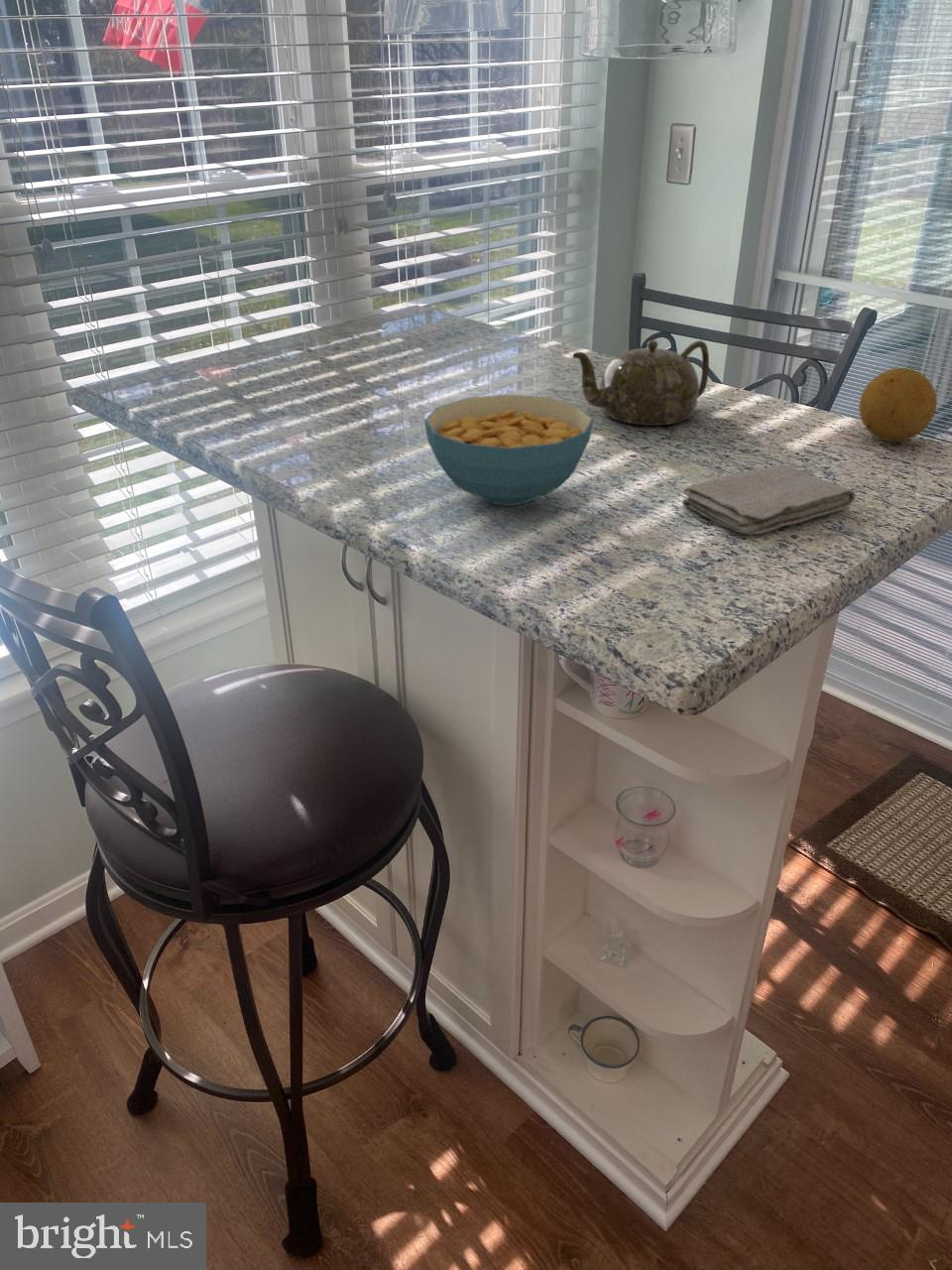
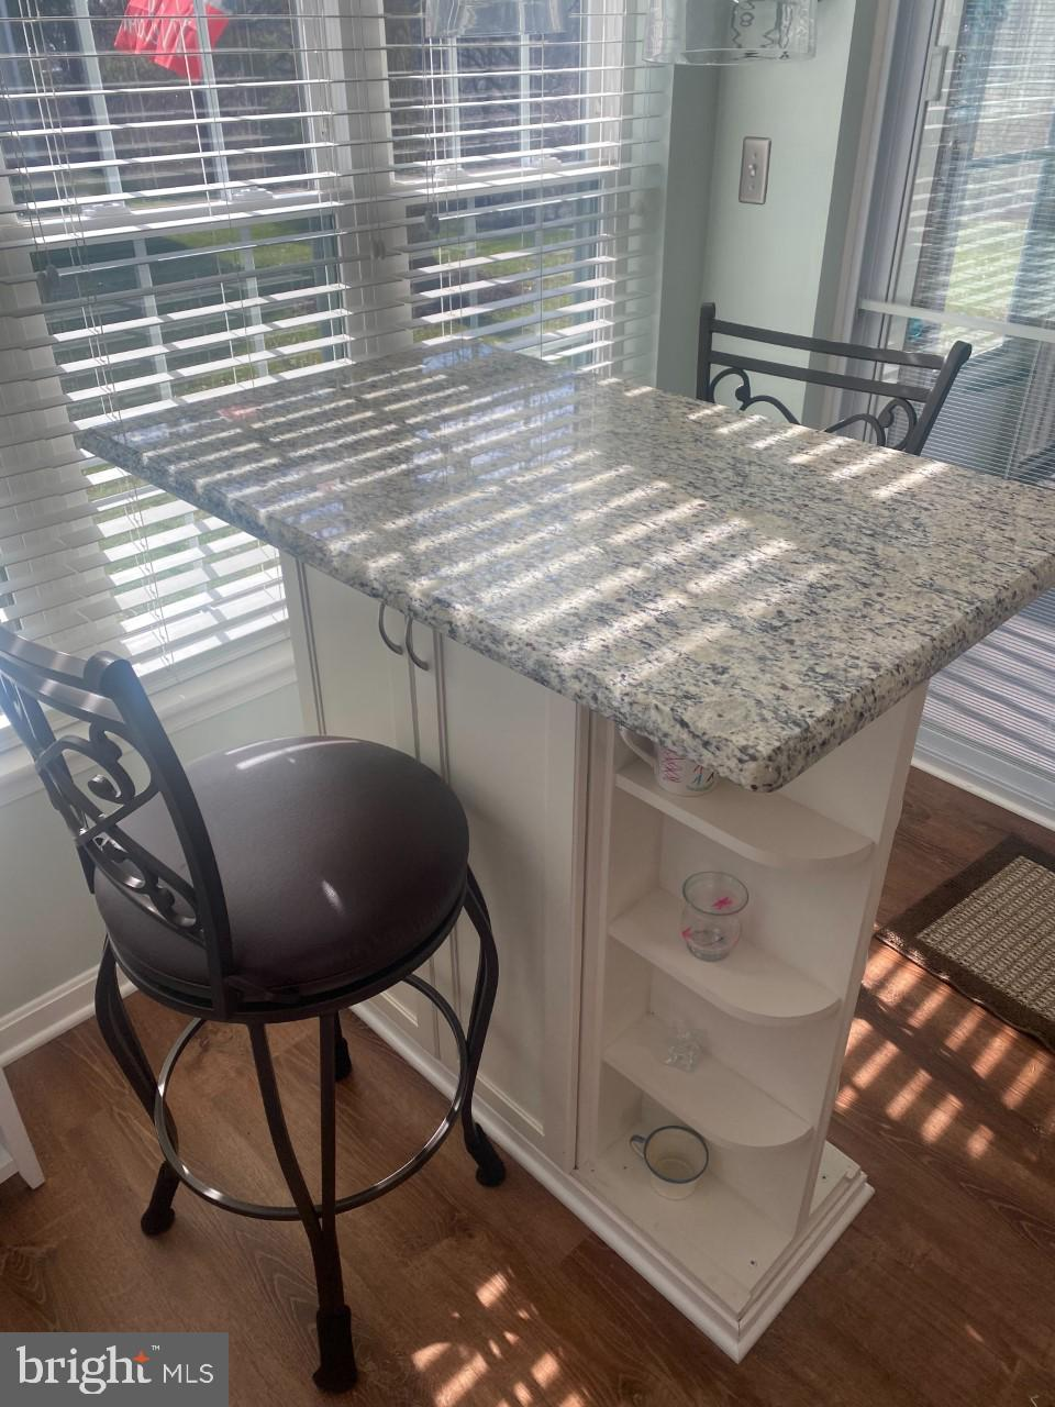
- fruit [858,367,938,443]
- washcloth [681,463,857,536]
- teapot [572,339,710,427]
- cereal bowl [423,394,594,507]
